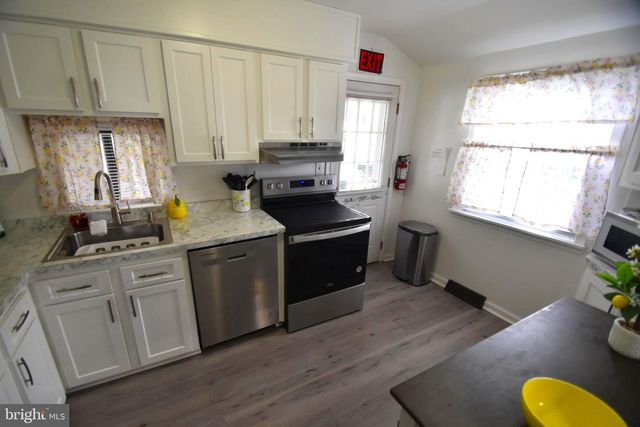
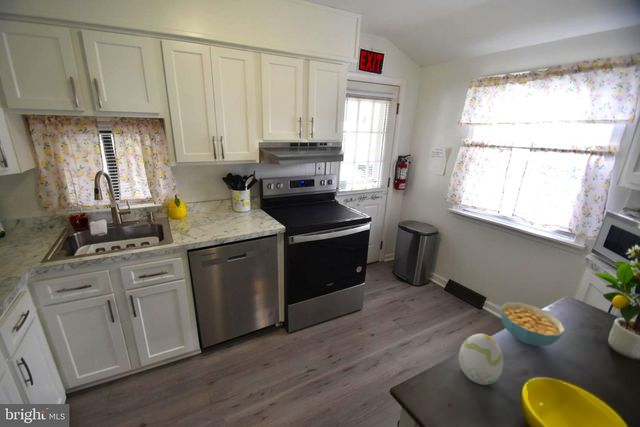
+ cereal bowl [499,301,566,347]
+ decorative egg [458,333,504,386]
